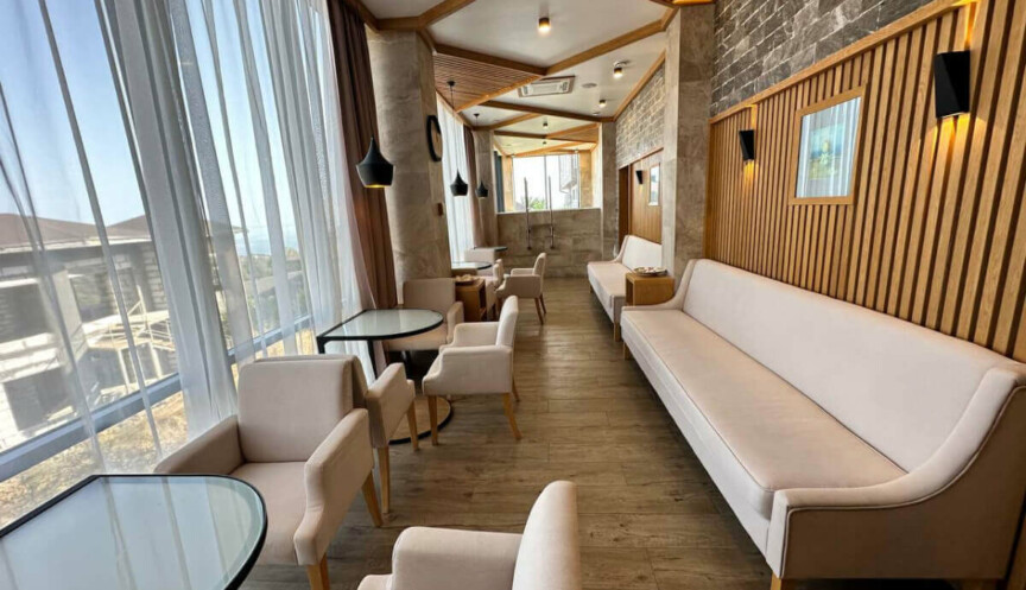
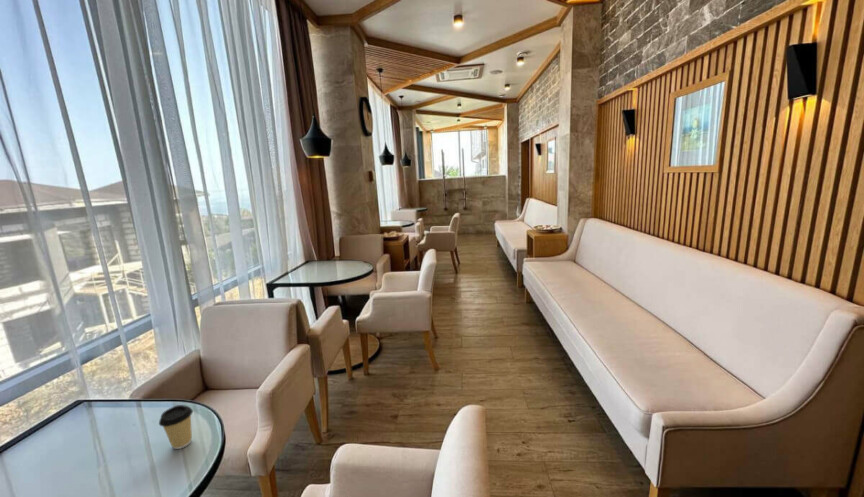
+ coffee cup [158,404,194,450]
